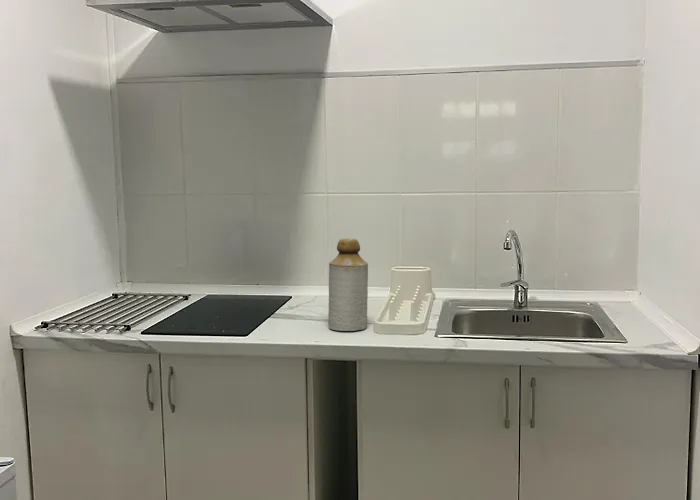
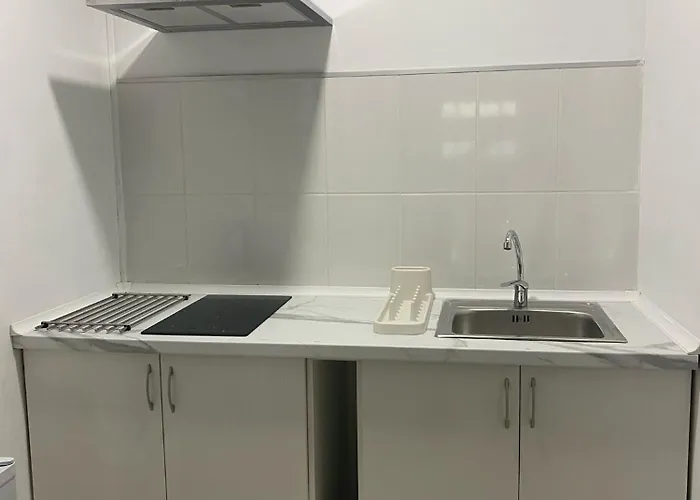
- bottle [327,237,369,332]
